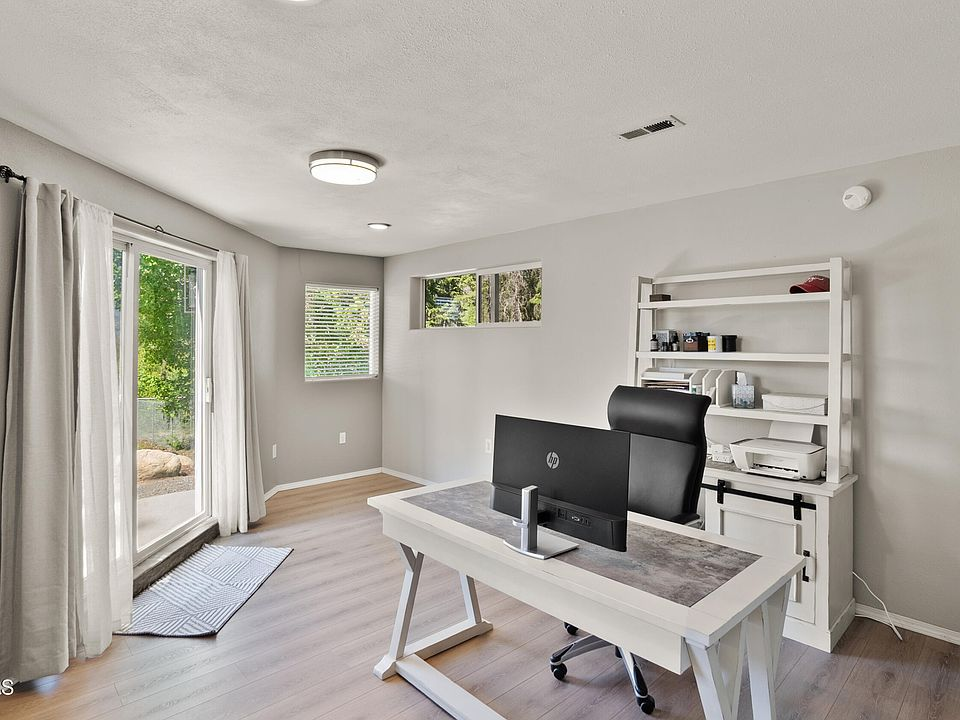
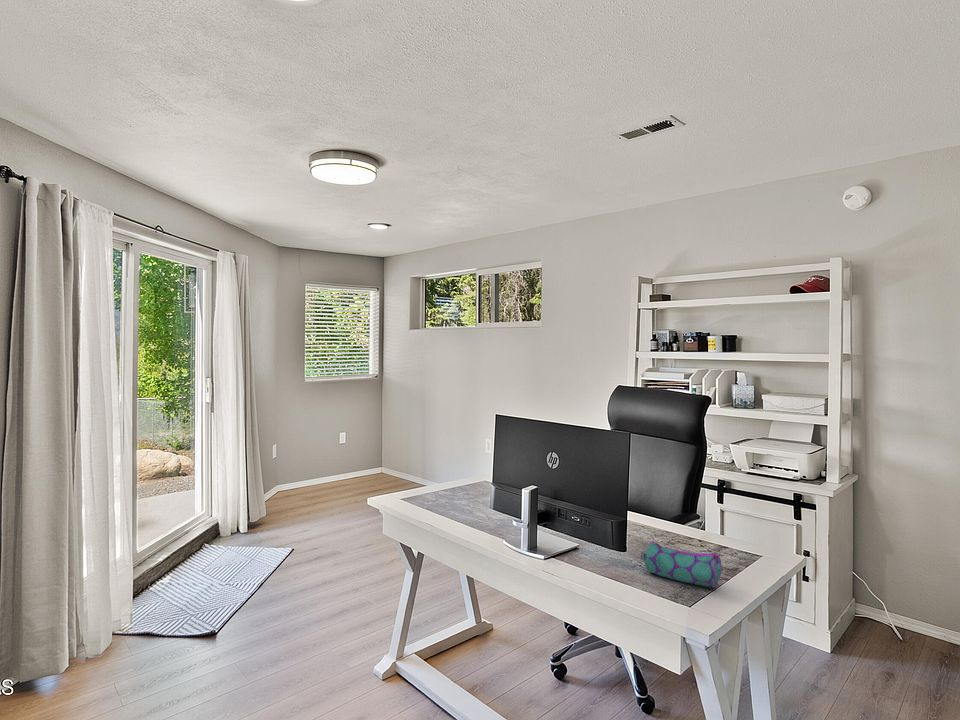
+ pencil case [640,539,722,589]
